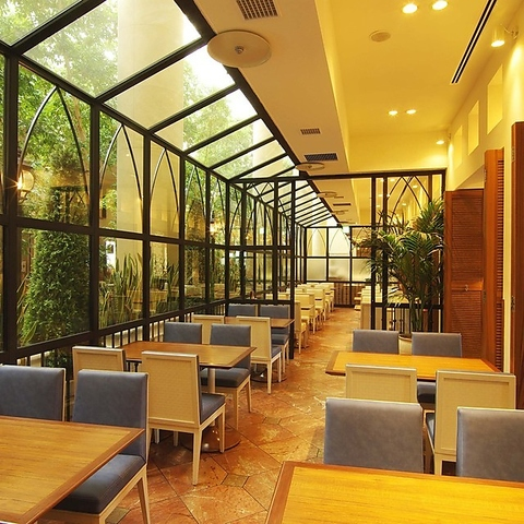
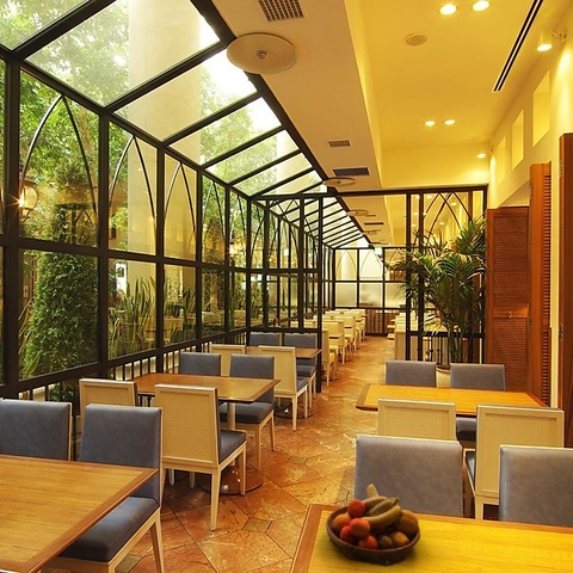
+ fruit bowl [325,482,421,568]
